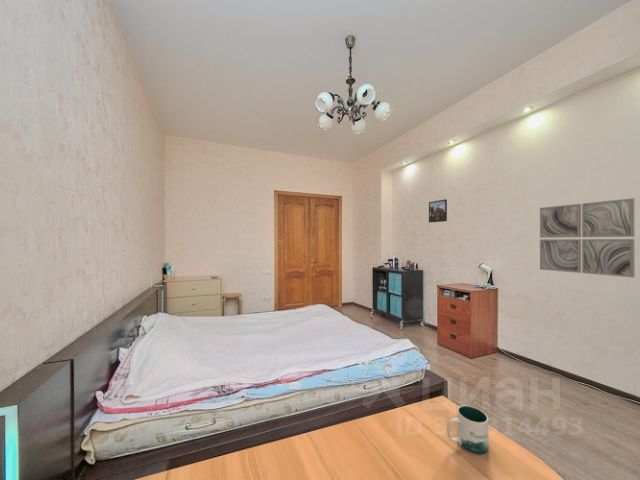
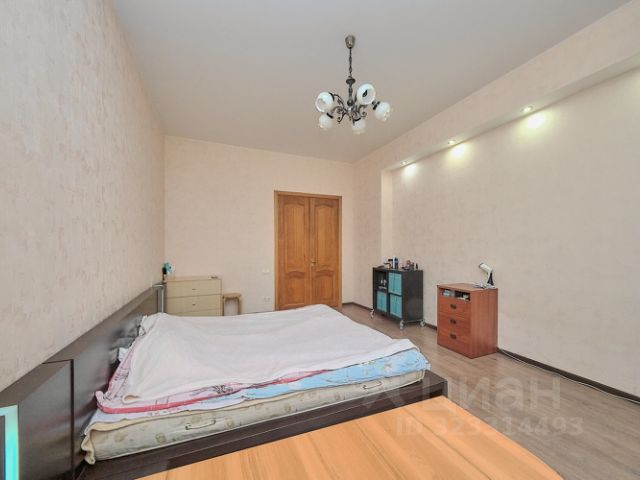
- mug [446,405,490,456]
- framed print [428,198,448,224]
- wall art [539,197,636,278]
